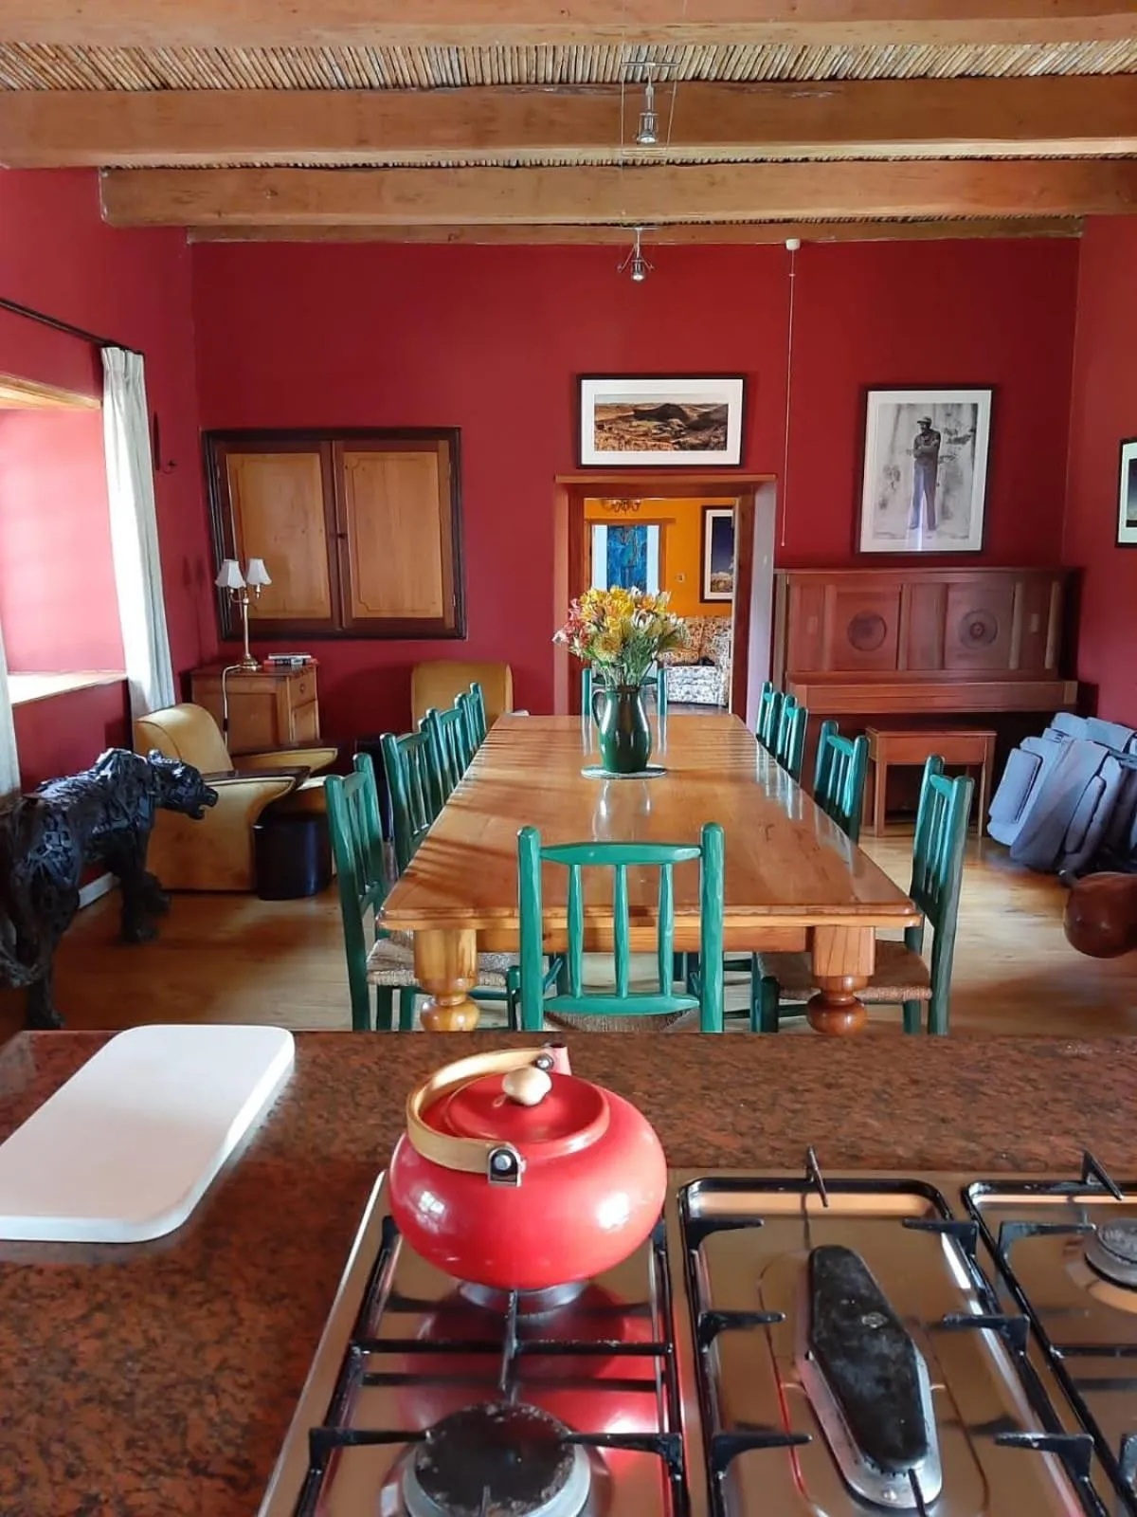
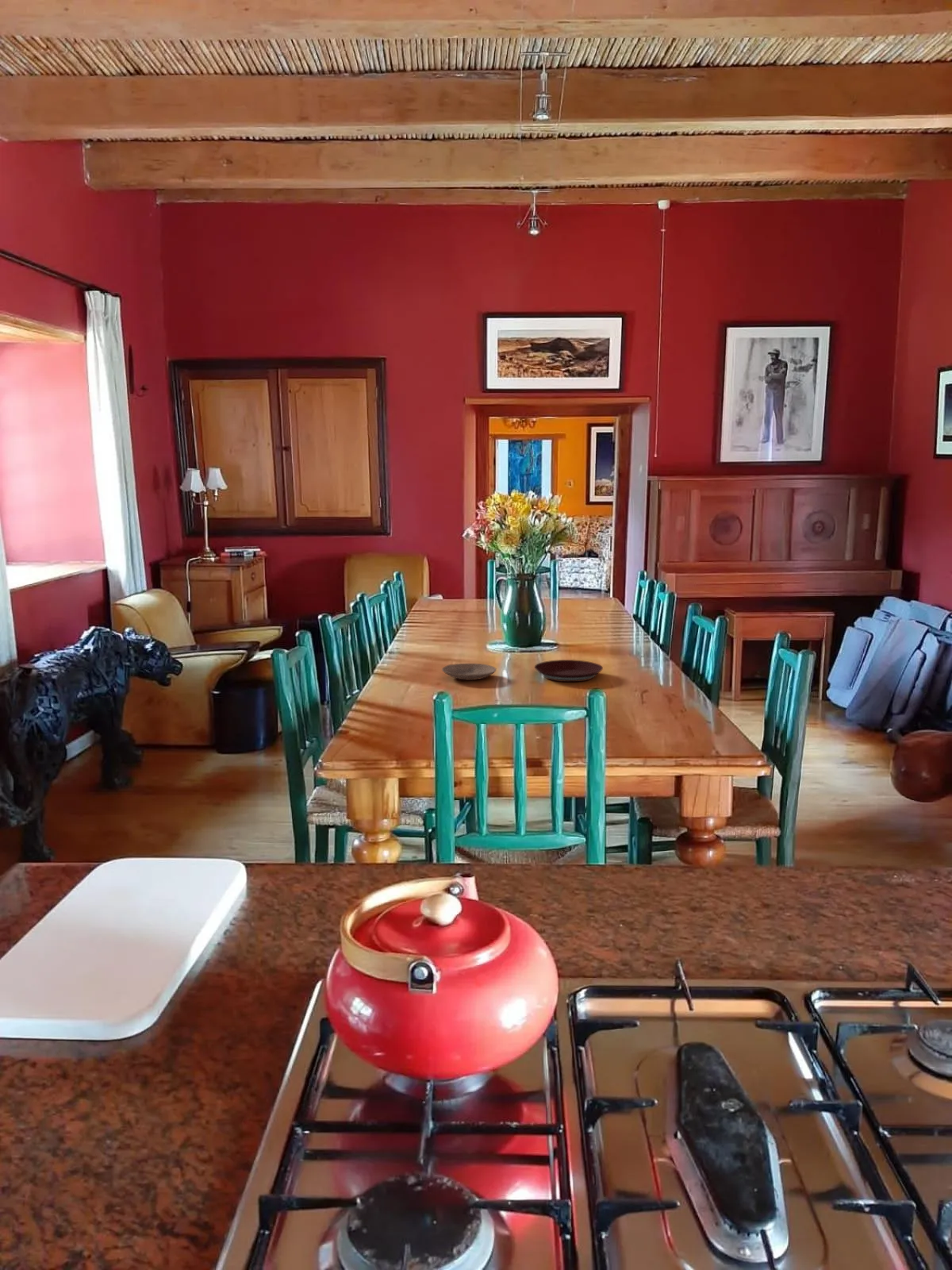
+ plate [534,659,604,683]
+ plate [441,663,497,681]
